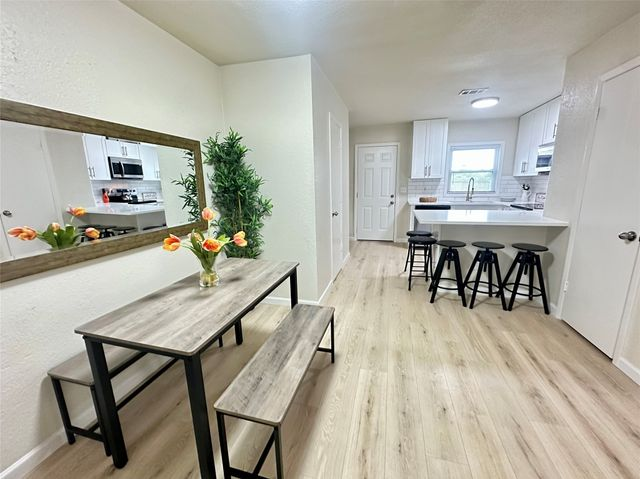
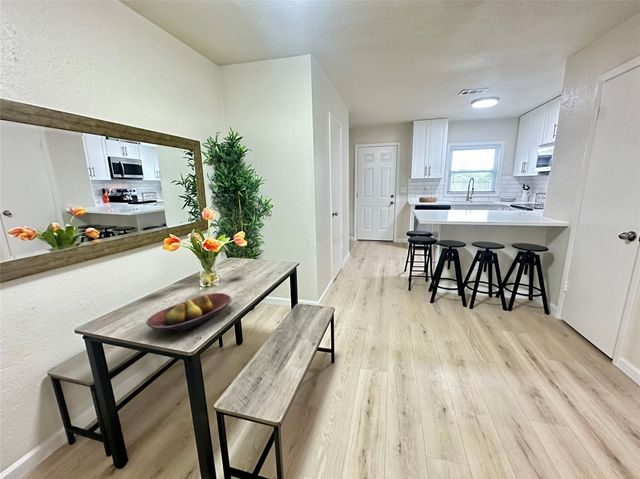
+ fruit bowl [145,292,232,334]
